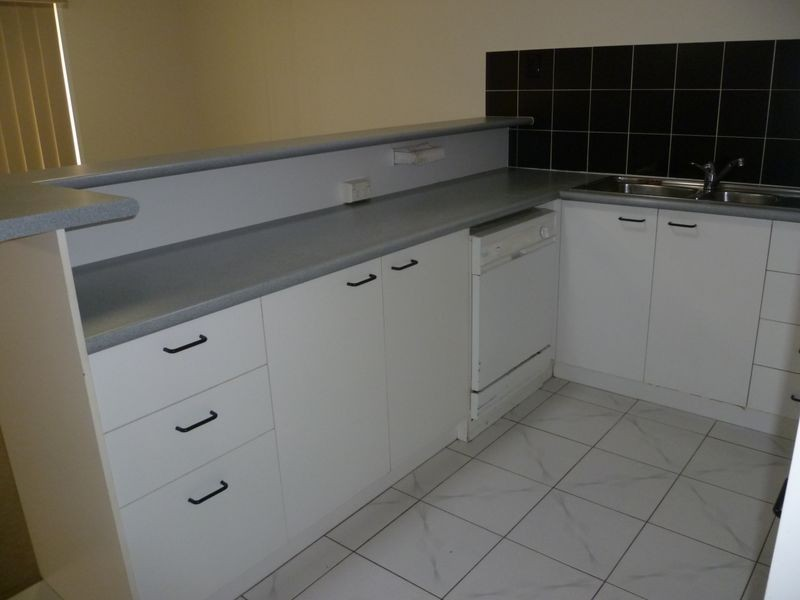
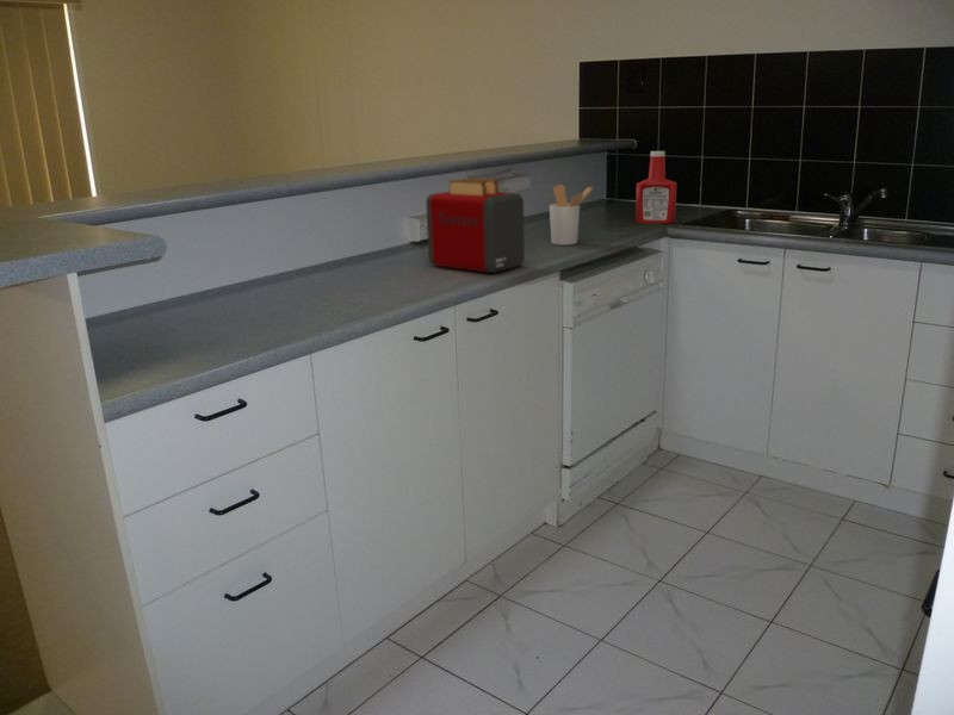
+ toaster [425,176,526,274]
+ utensil holder [549,184,594,247]
+ soap bottle [634,150,677,224]
